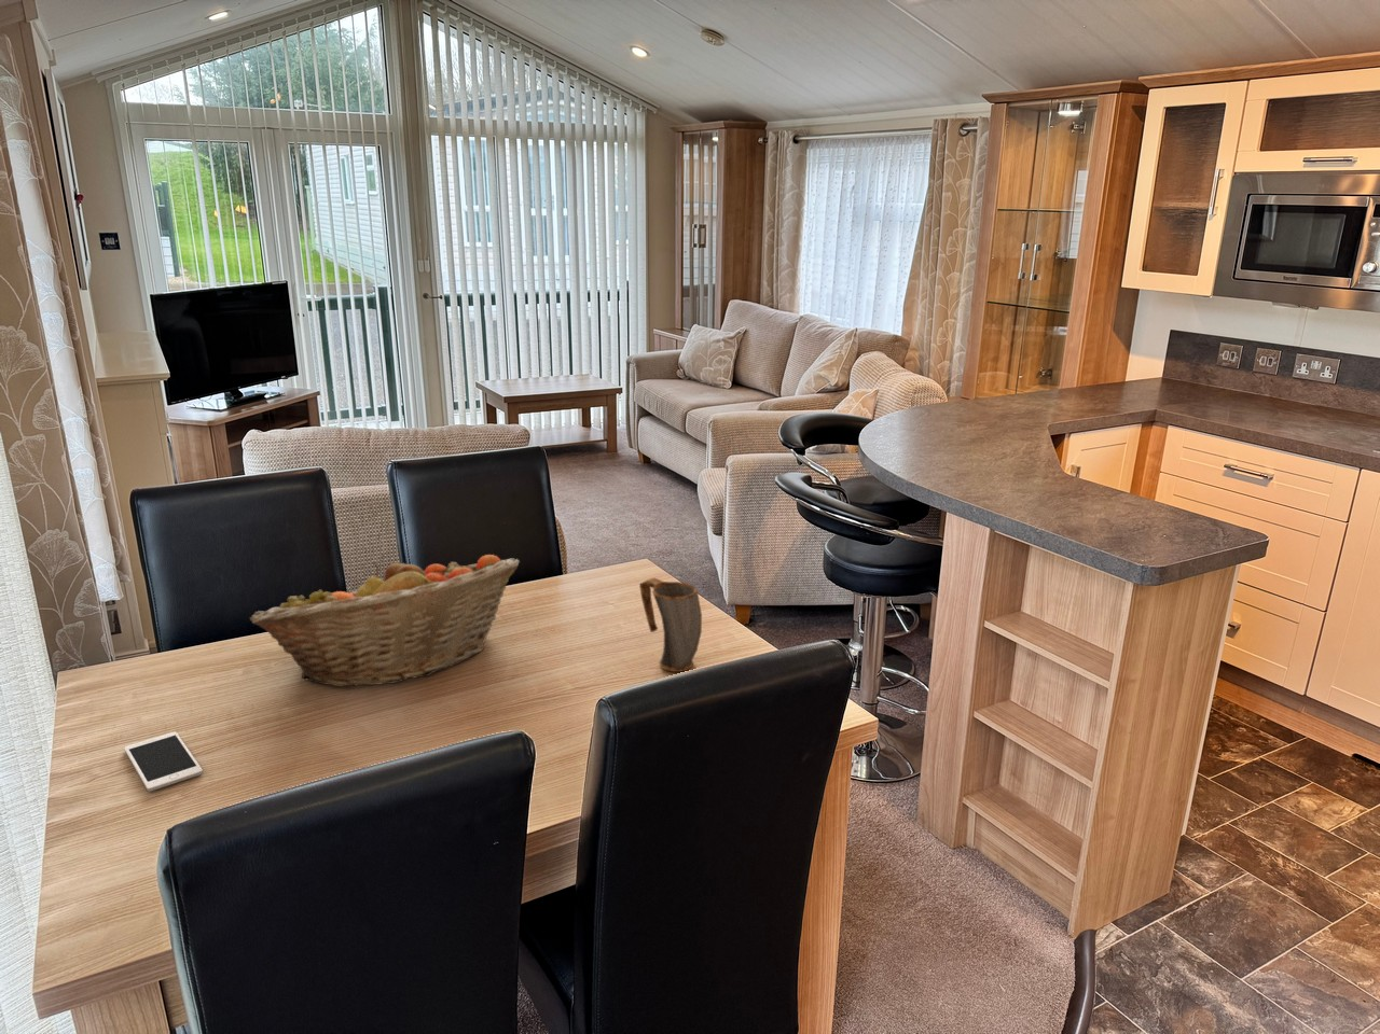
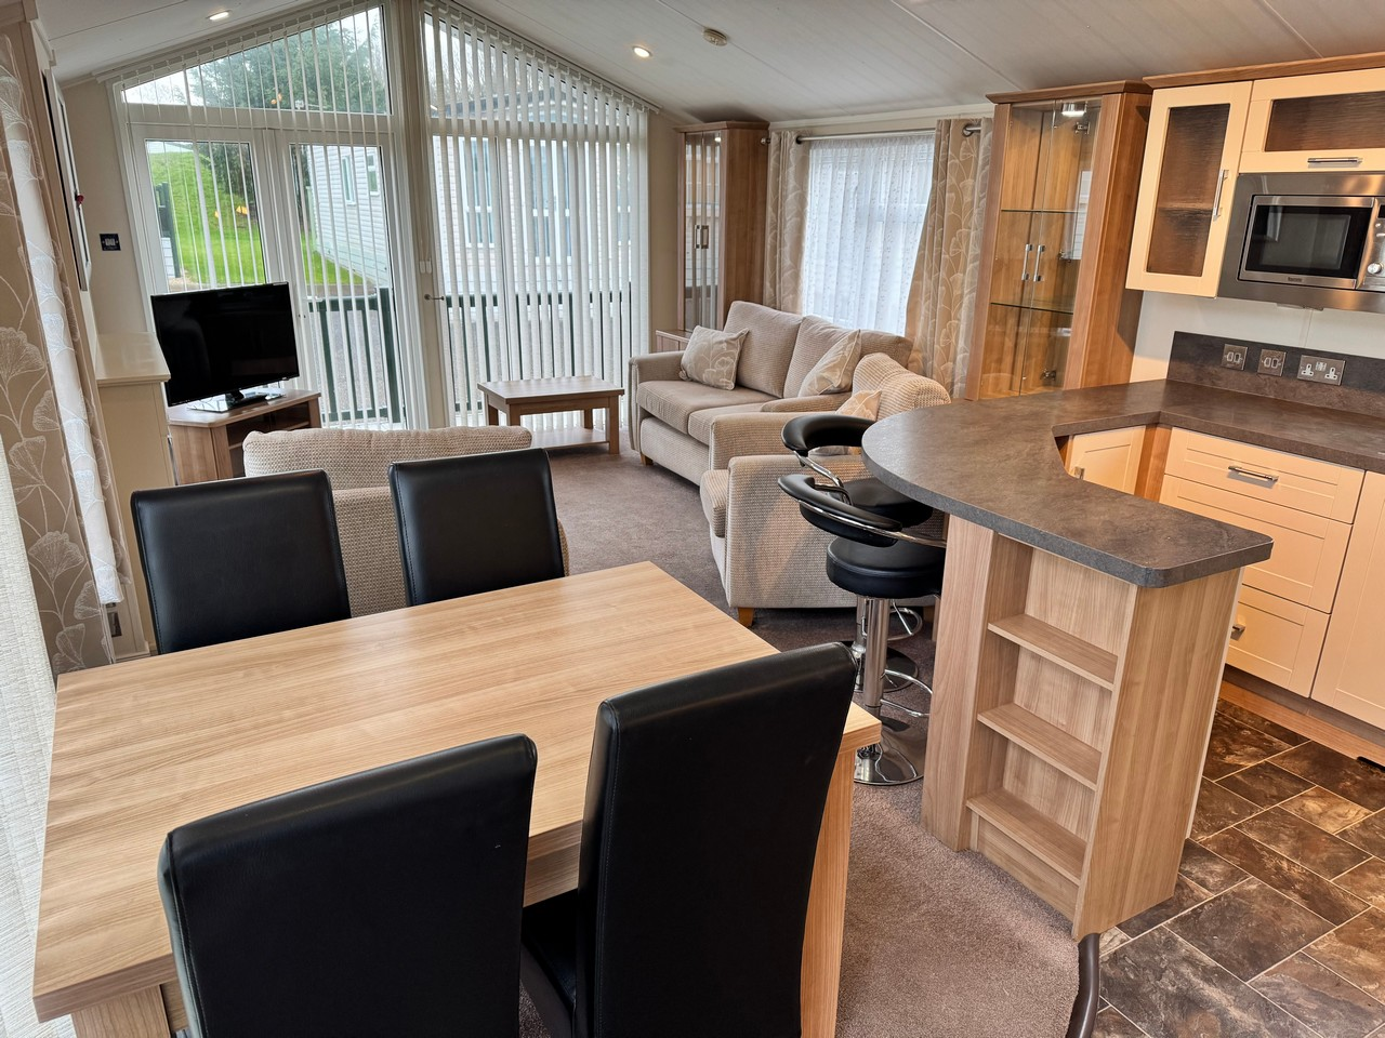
- cell phone [123,731,204,792]
- mug [638,578,703,673]
- fruit basket [249,554,520,688]
